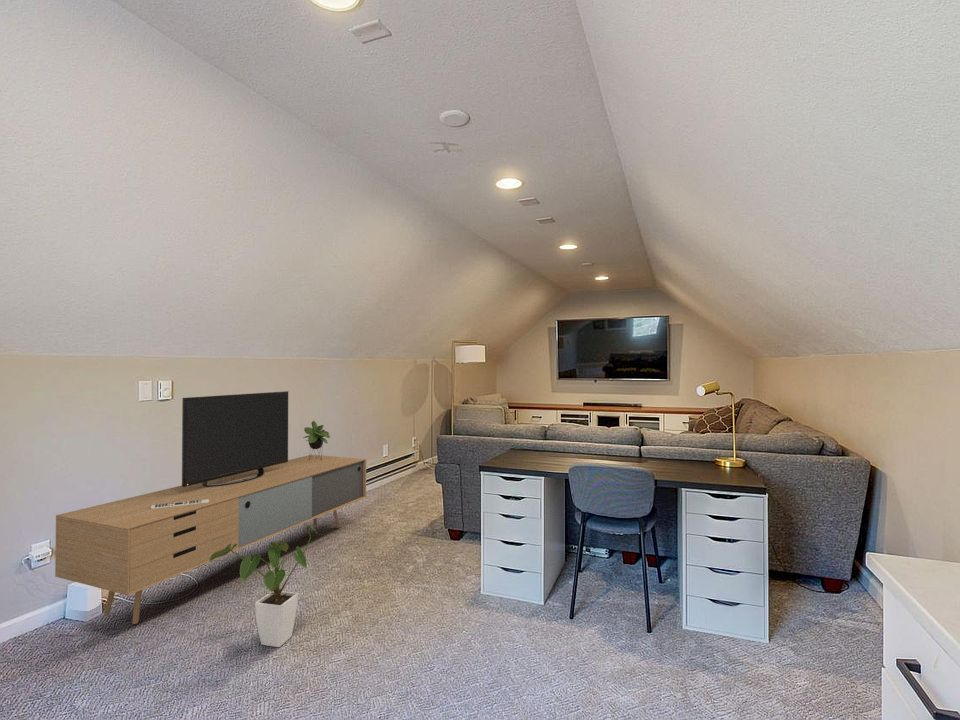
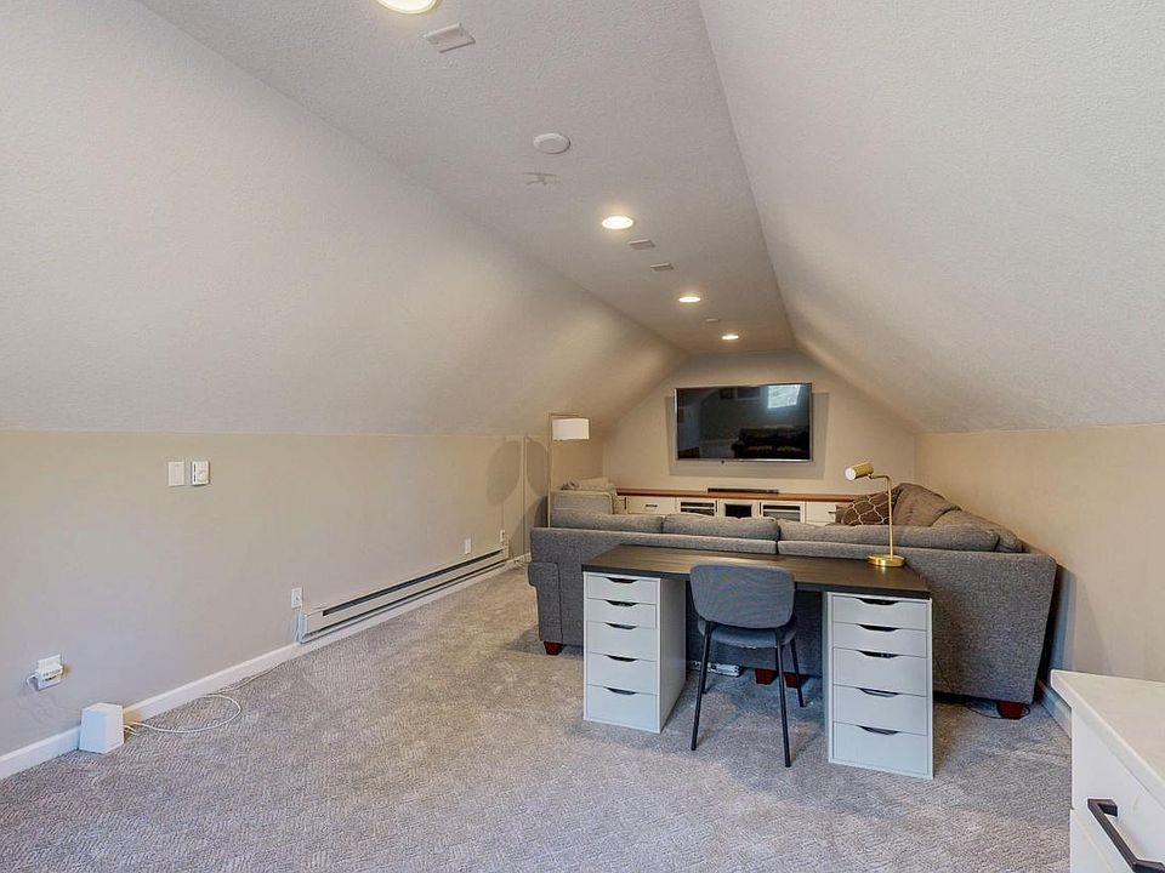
- house plant [209,523,318,648]
- media console [54,390,367,625]
